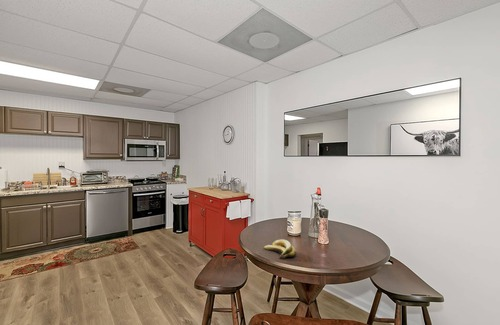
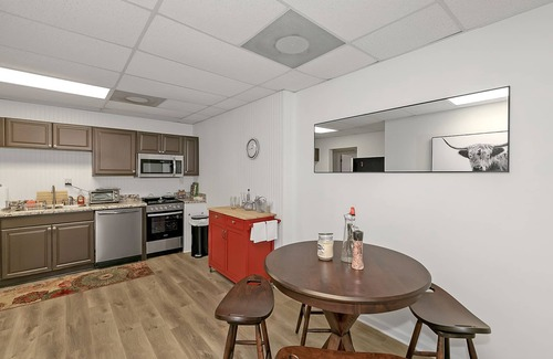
- banana [263,239,297,260]
